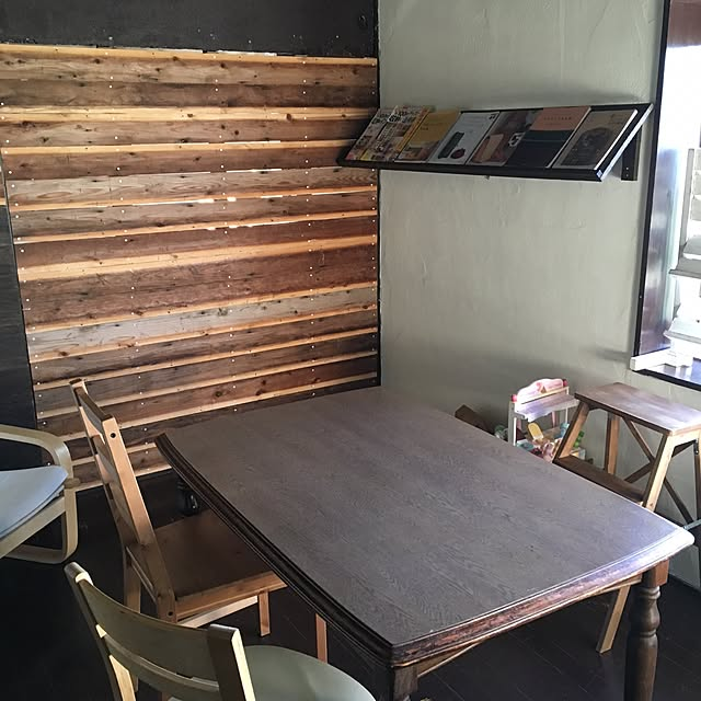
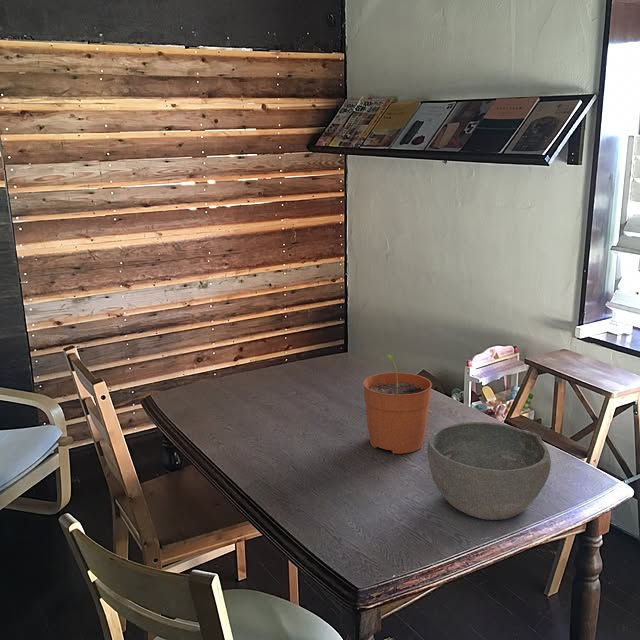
+ plant pot [362,353,433,455]
+ bowl [426,421,552,521]
